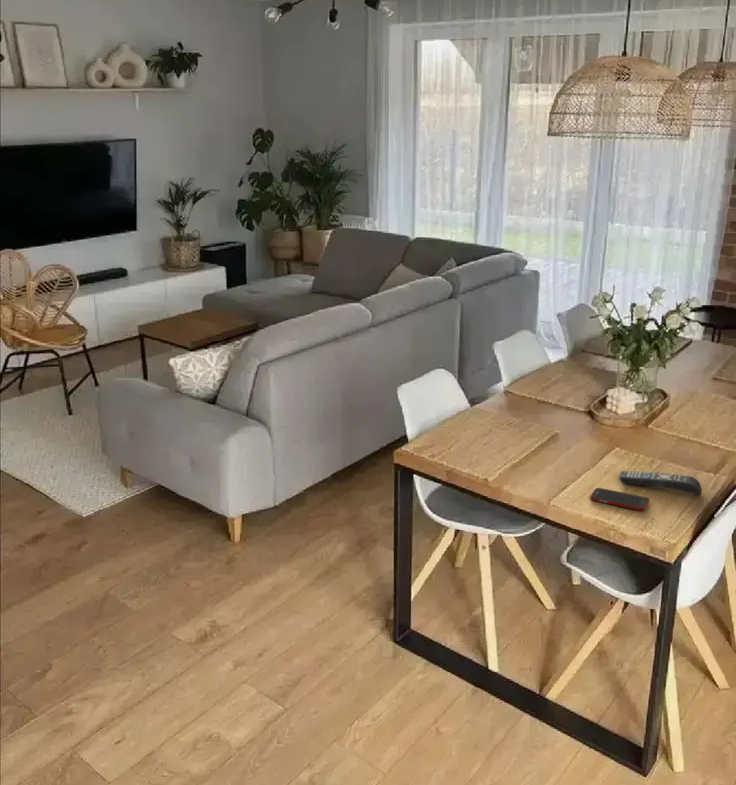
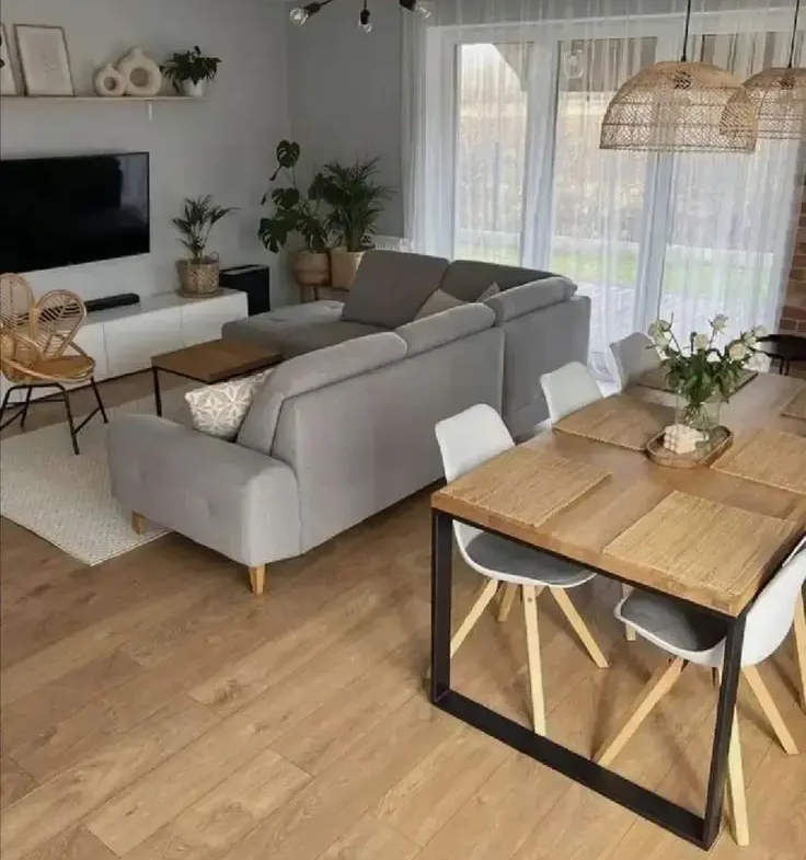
- remote control [618,470,703,496]
- cell phone [589,487,650,512]
